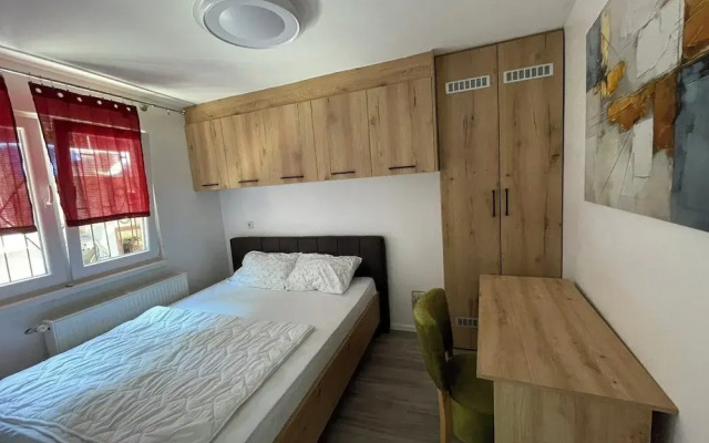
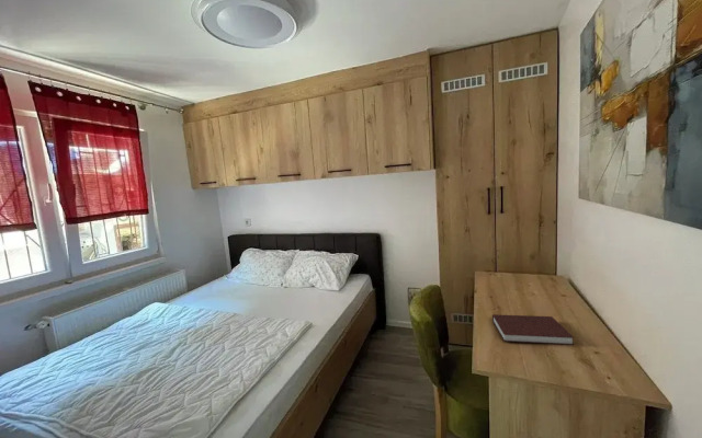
+ notebook [491,313,575,346]
